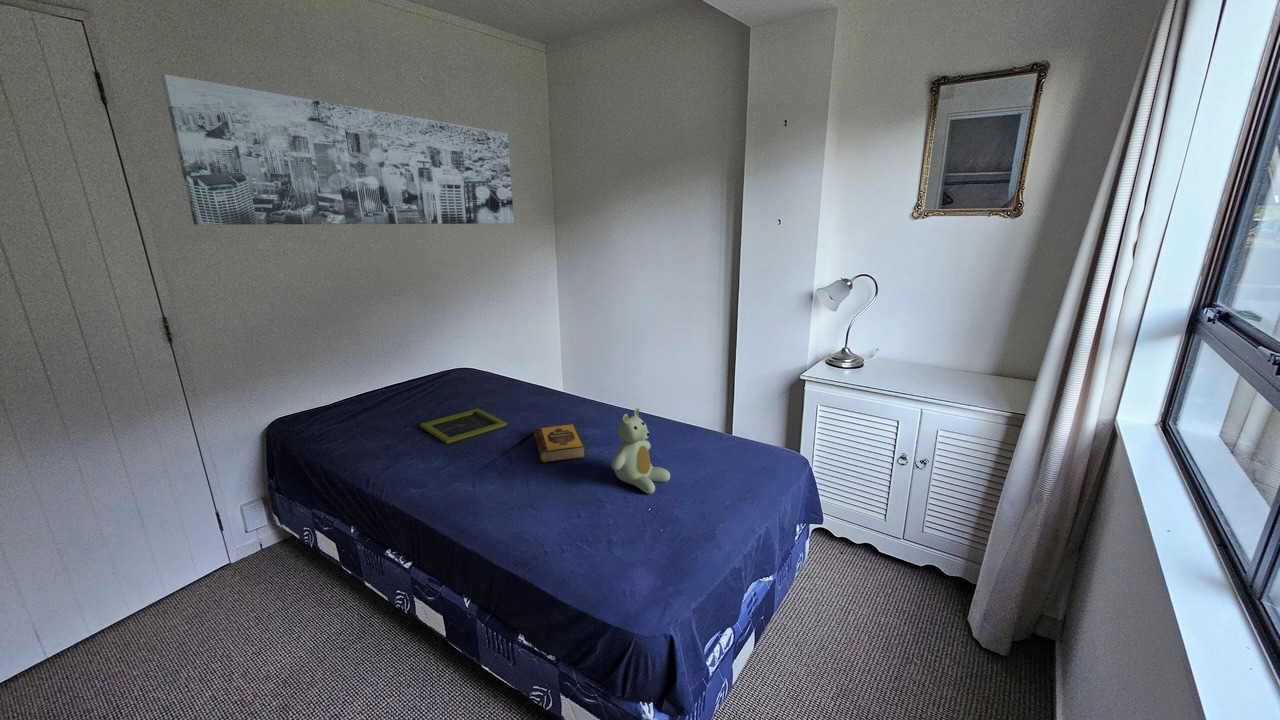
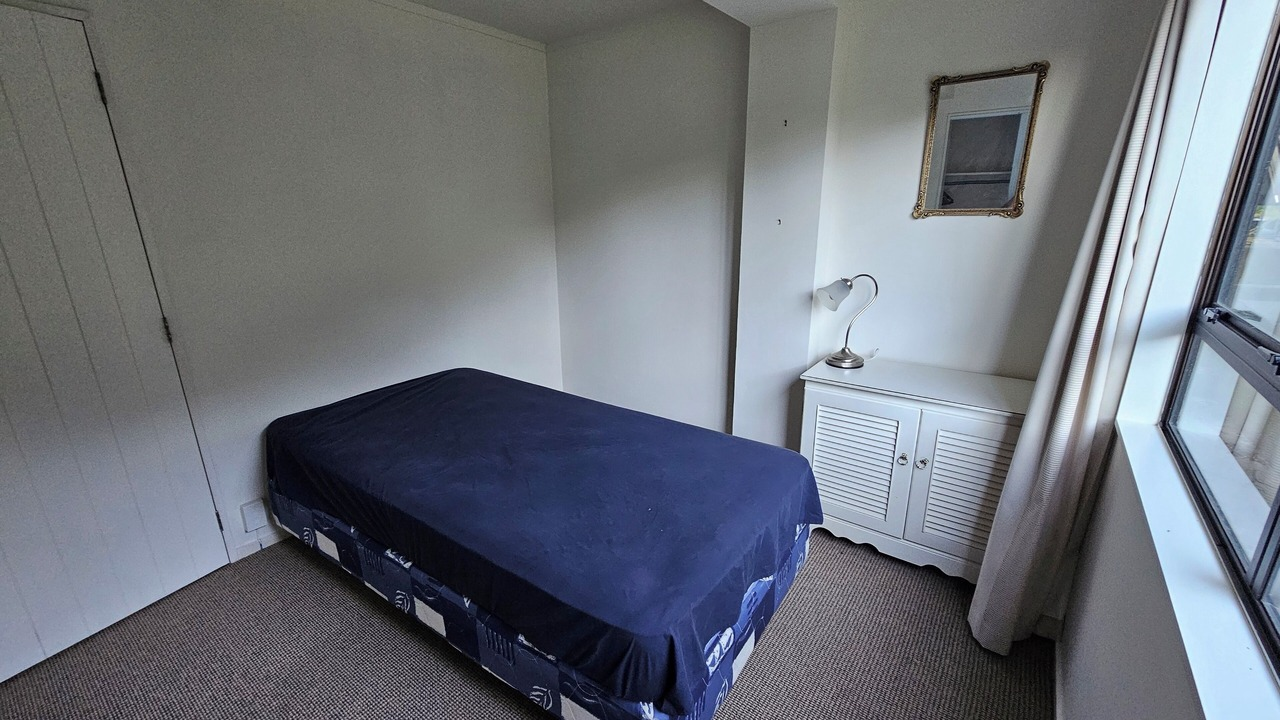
- hardback book [533,423,586,464]
- stuffed bear [611,407,671,495]
- wall art [160,73,515,226]
- tray [419,408,508,445]
